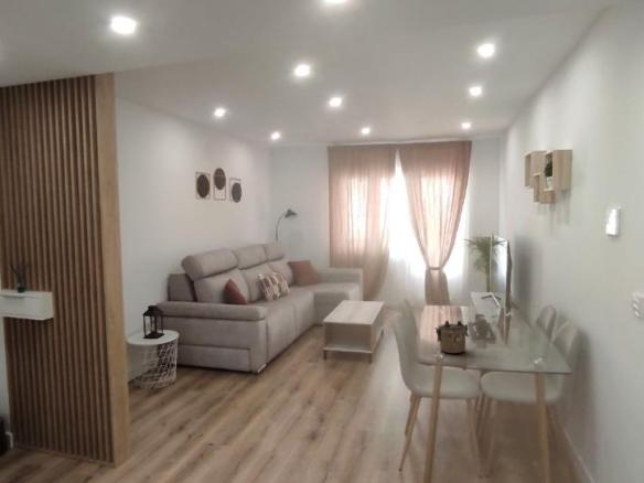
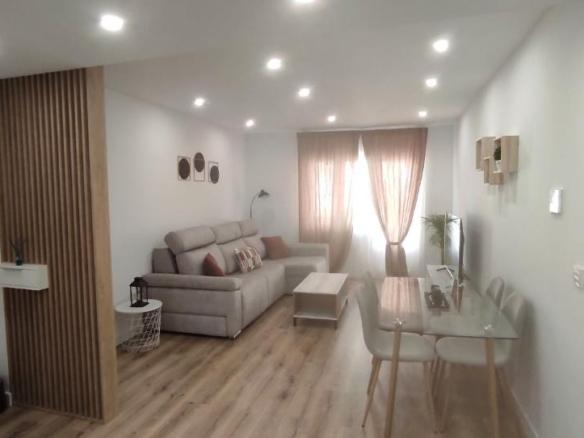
- teapot [433,320,471,354]
